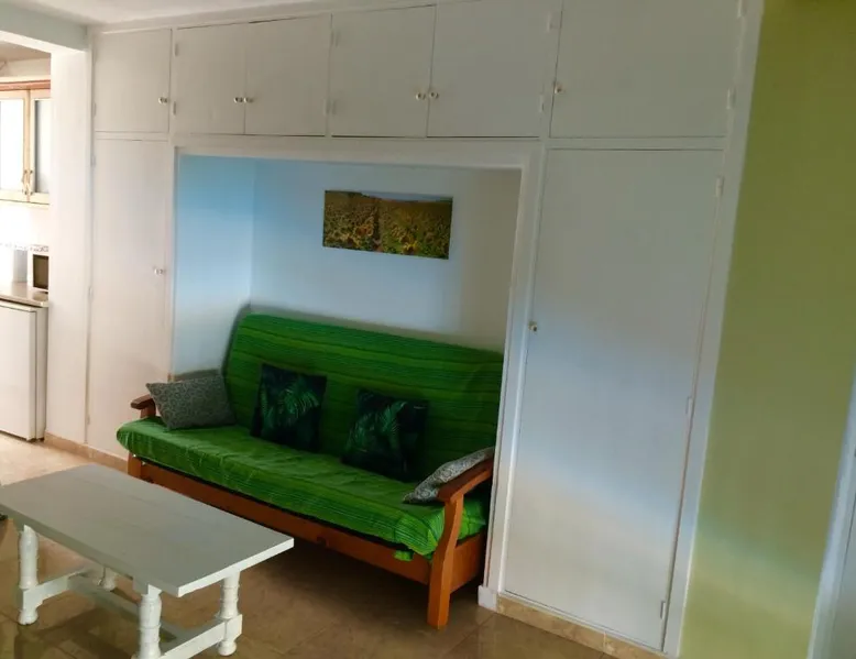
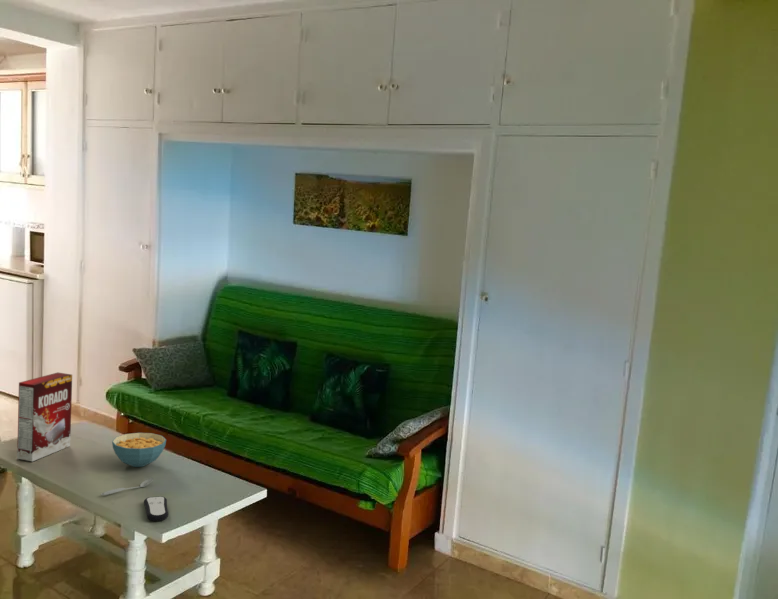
+ spoon [100,477,154,496]
+ cereal box [16,372,73,462]
+ remote control [143,495,169,522]
+ cereal bowl [111,432,167,468]
